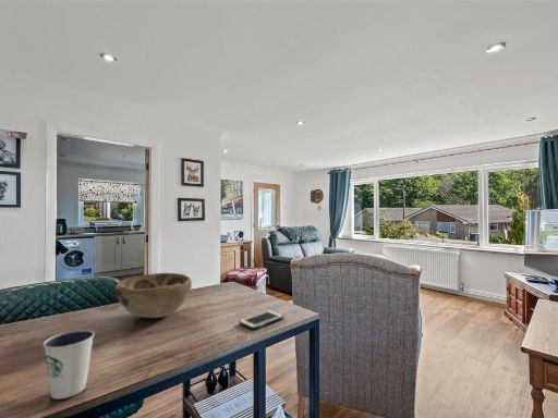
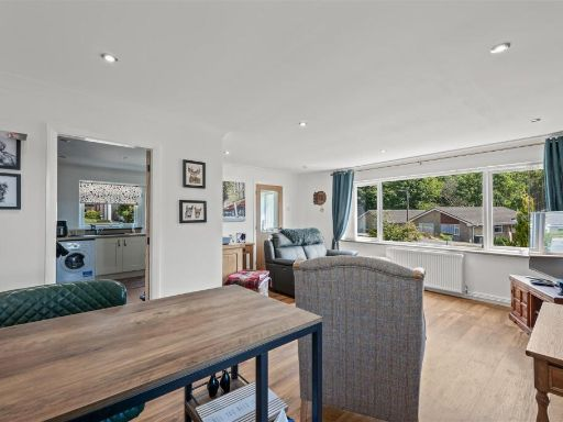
- decorative bowl [114,272,193,319]
- dixie cup [43,329,96,401]
- cell phone [239,309,284,330]
